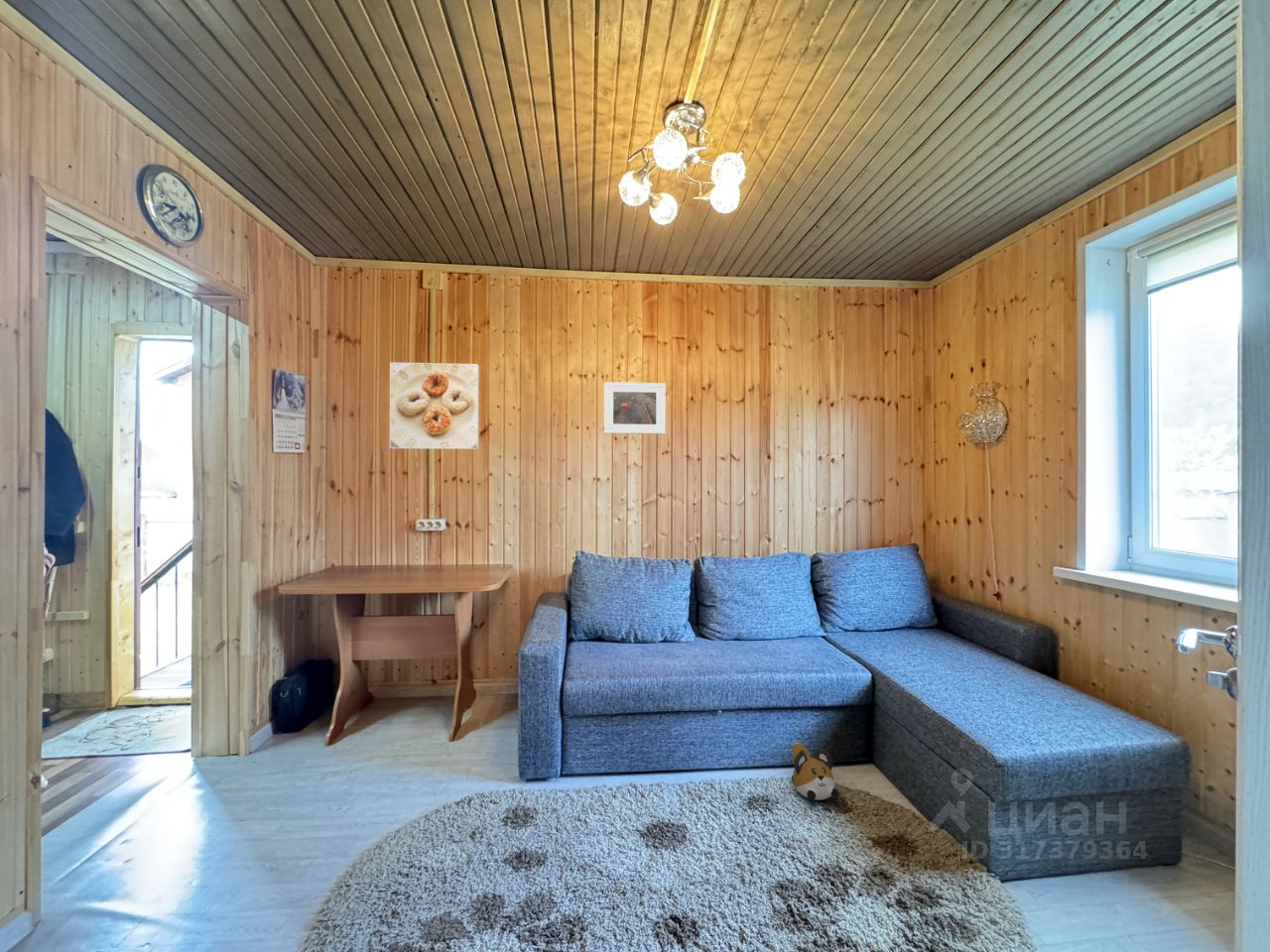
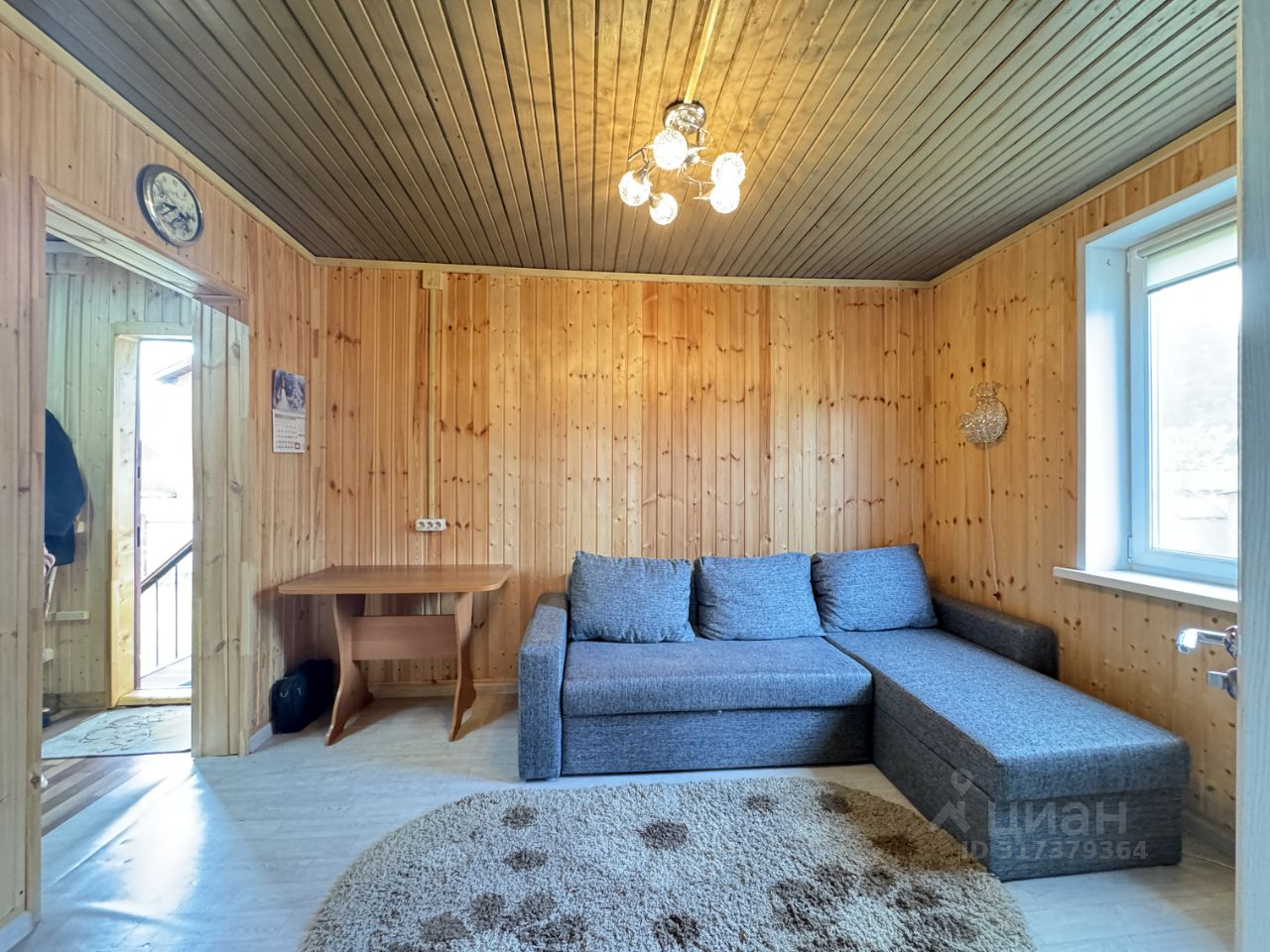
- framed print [603,381,667,435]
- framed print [389,361,480,450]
- plush toy [791,742,840,801]
